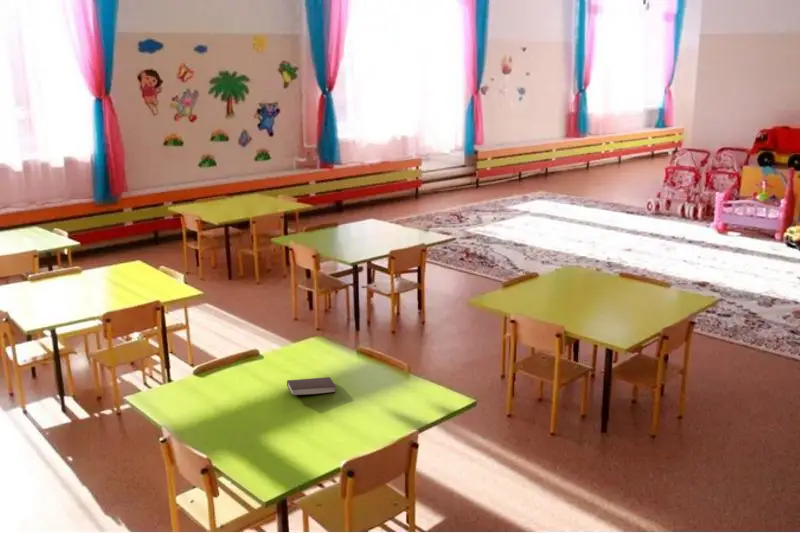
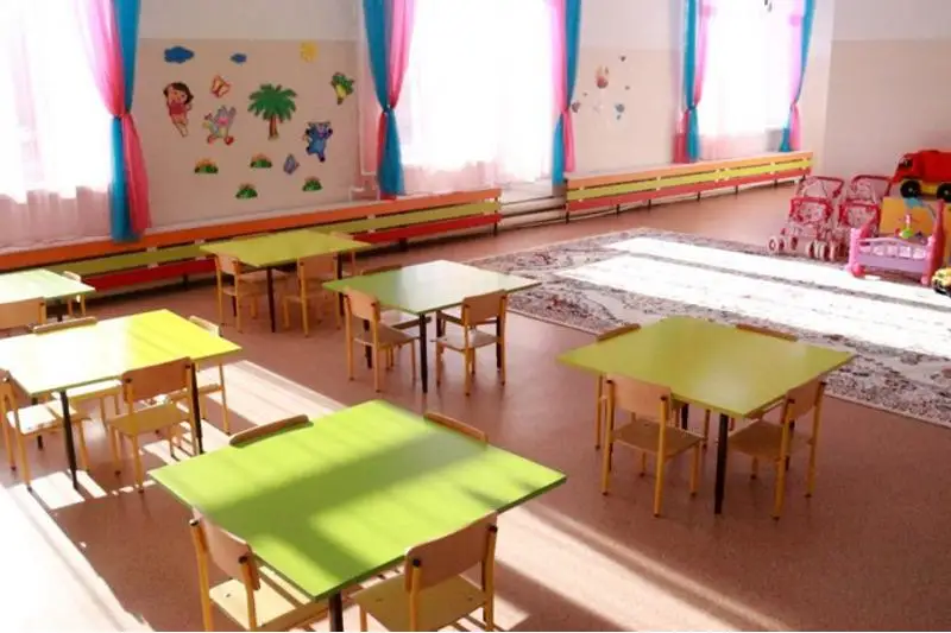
- book [286,376,337,396]
